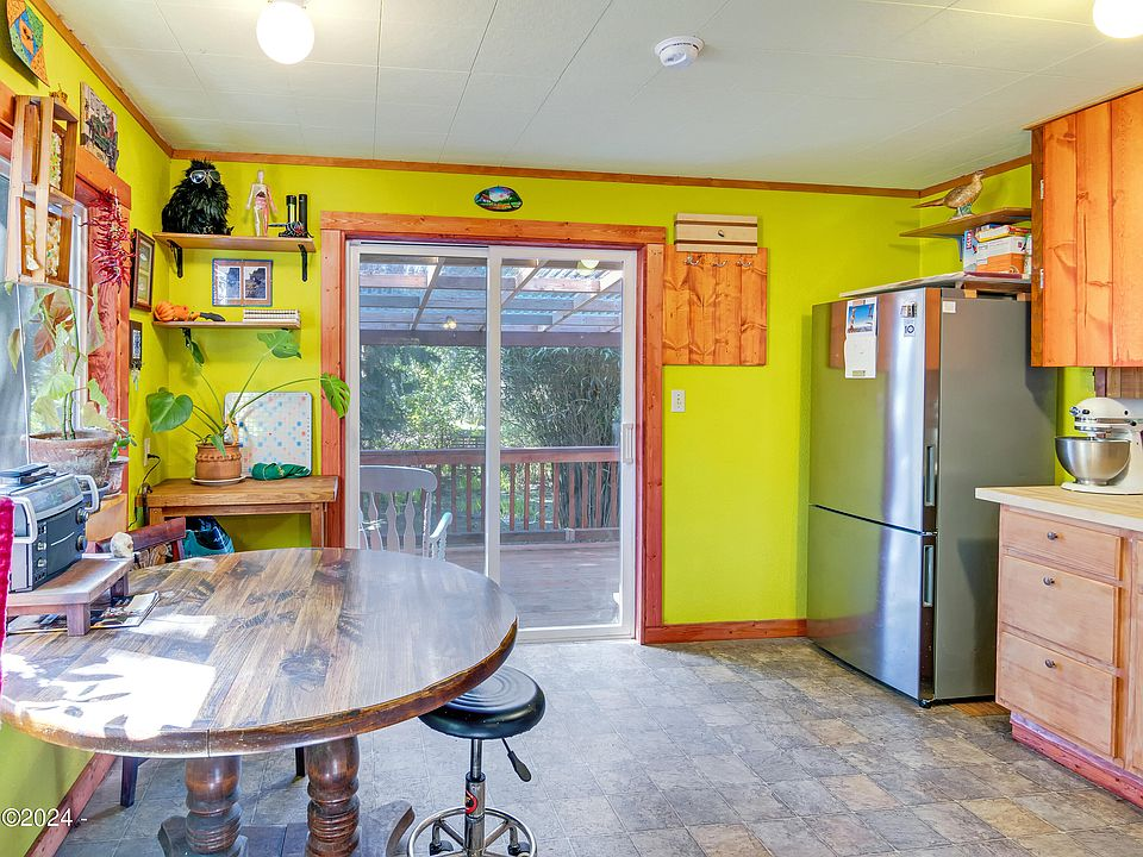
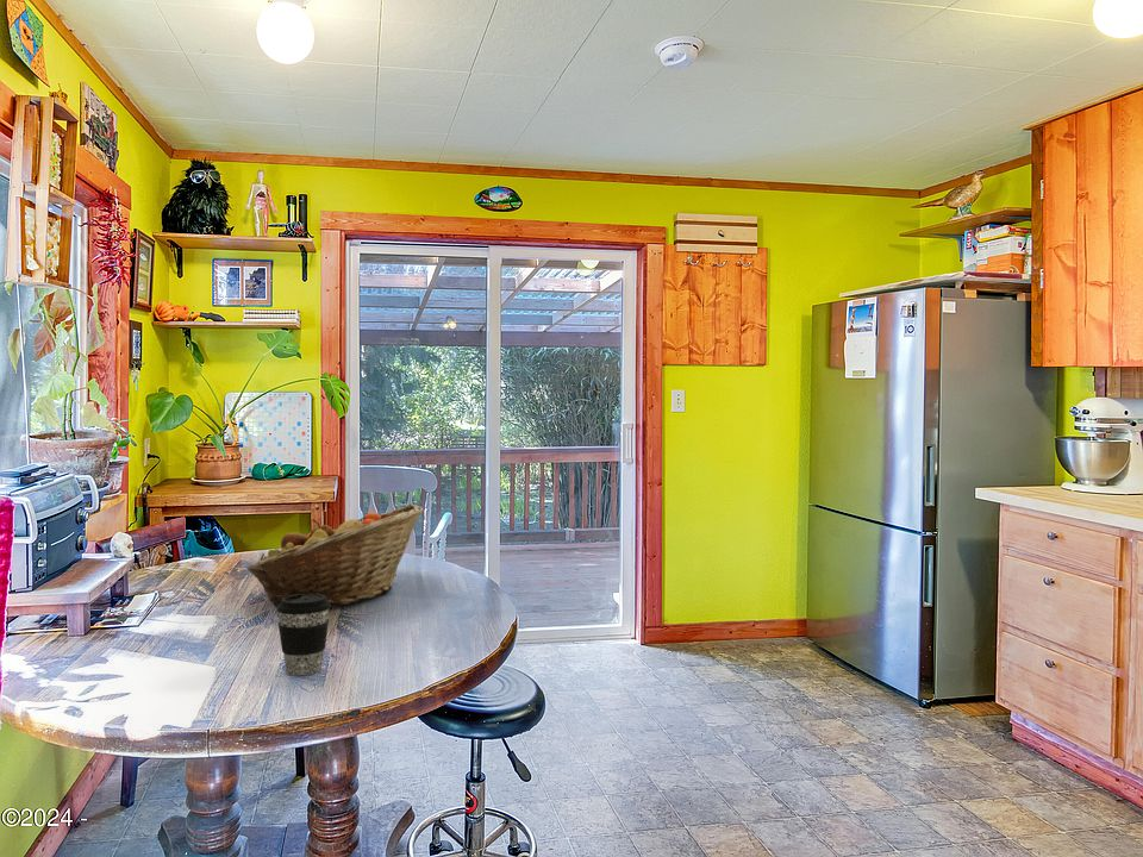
+ fruit basket [246,503,424,606]
+ coffee cup [276,594,332,676]
